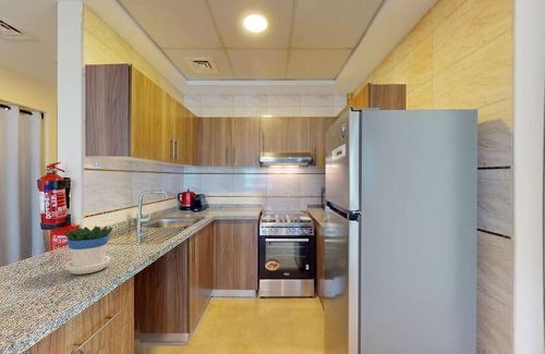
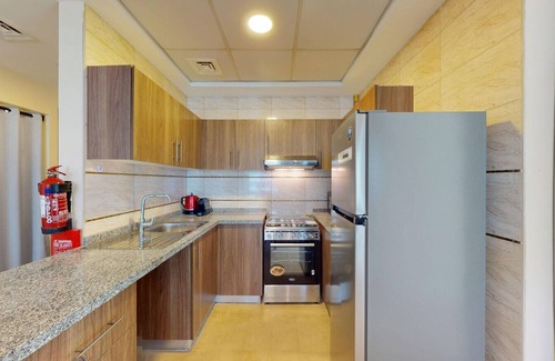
- flowerpot [62,224,113,276]
